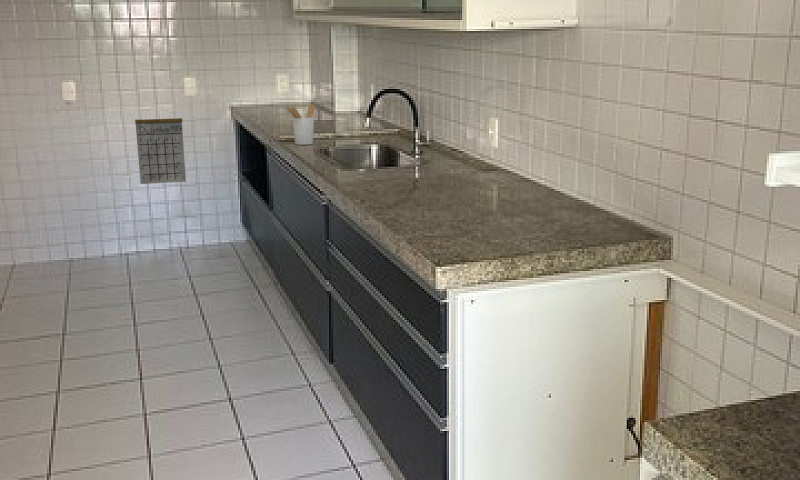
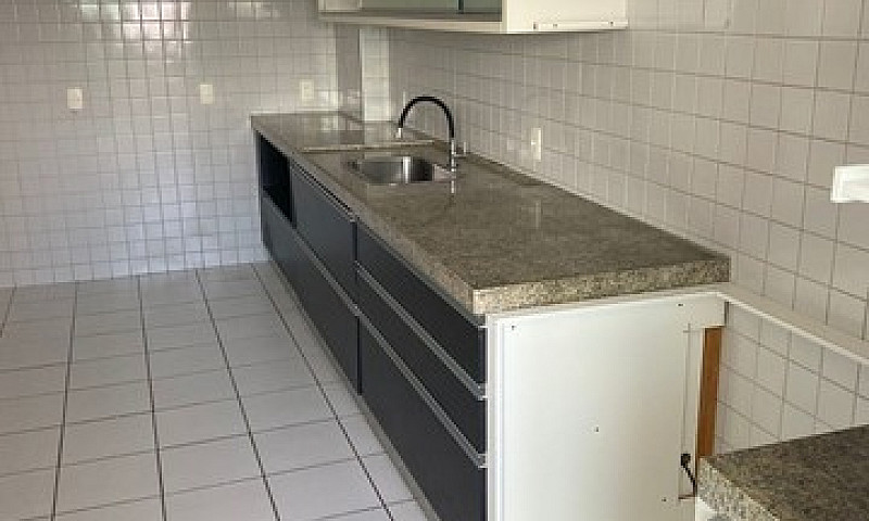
- utensil holder [285,104,316,146]
- calendar [134,104,187,185]
